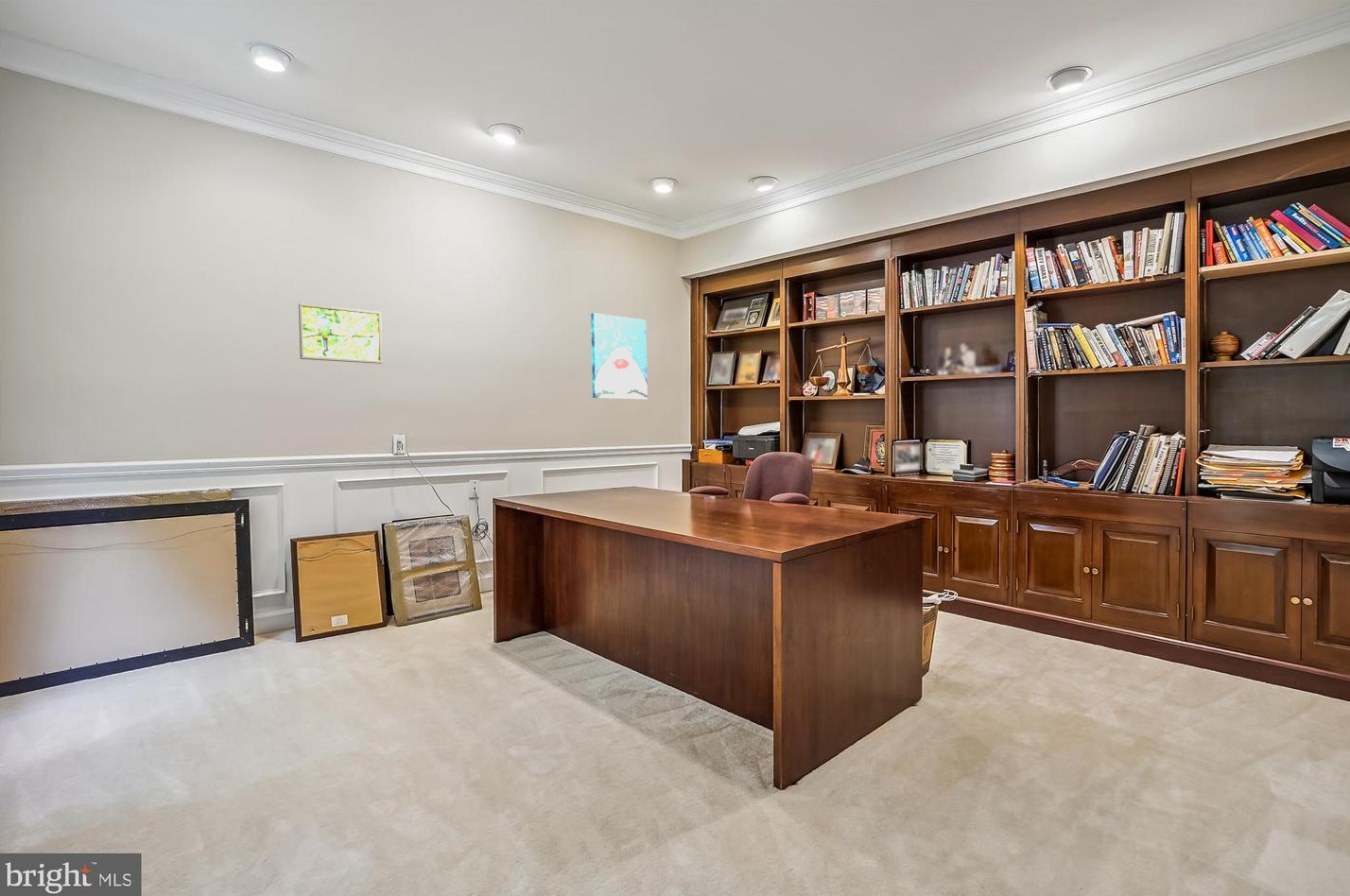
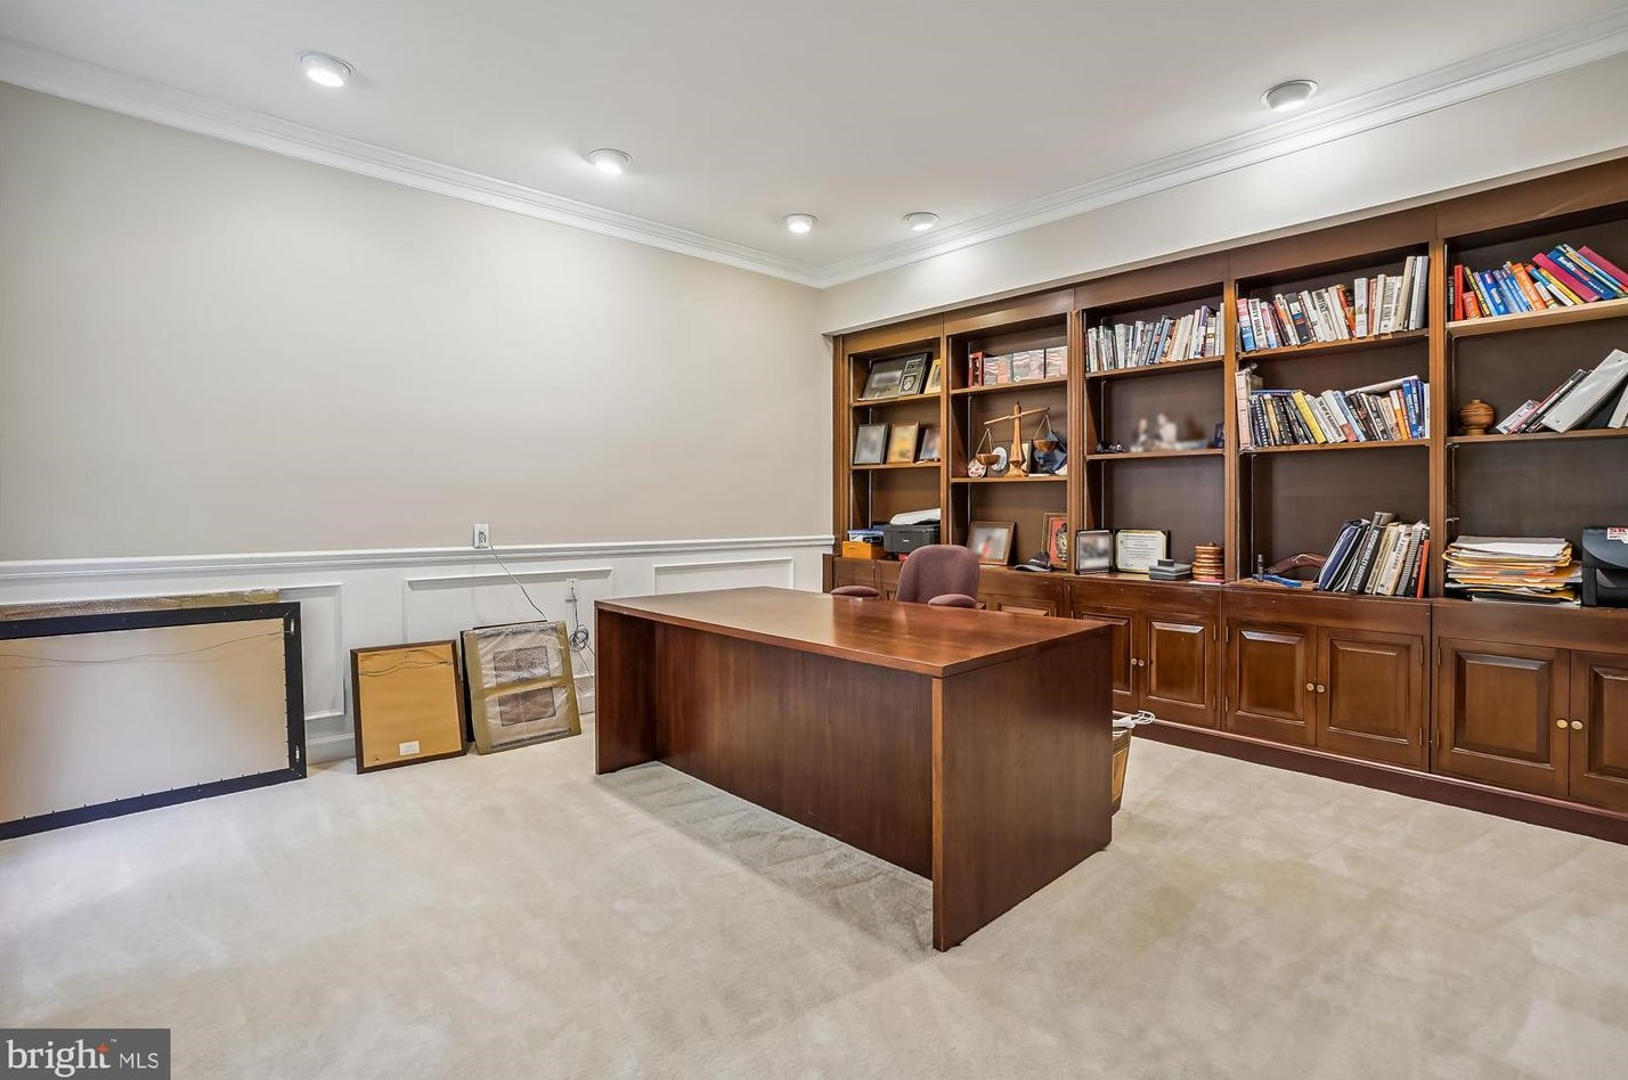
- wall art [590,312,649,400]
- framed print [298,302,383,365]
